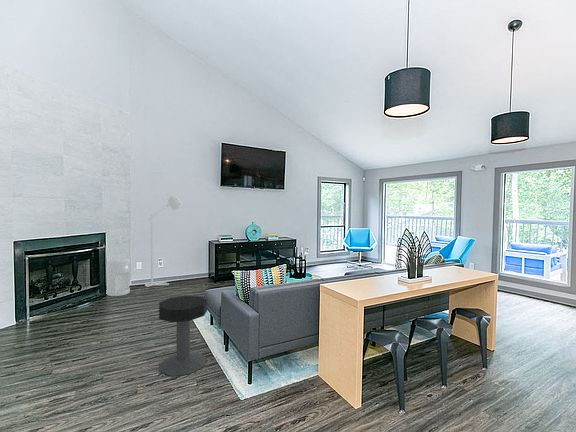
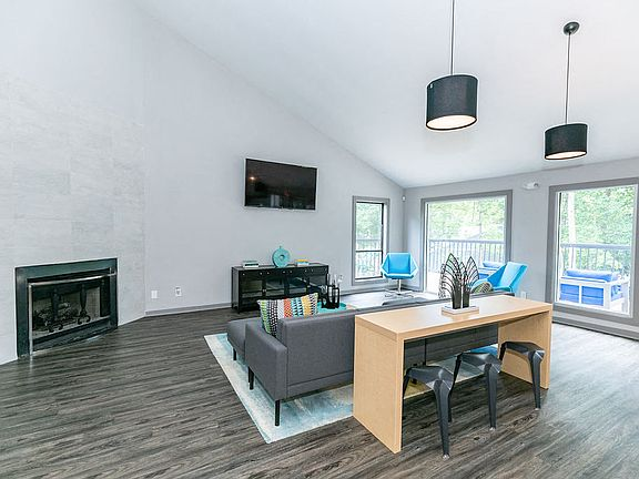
- side table [158,295,208,377]
- air purifier [106,257,131,297]
- floor lamp [144,193,184,288]
